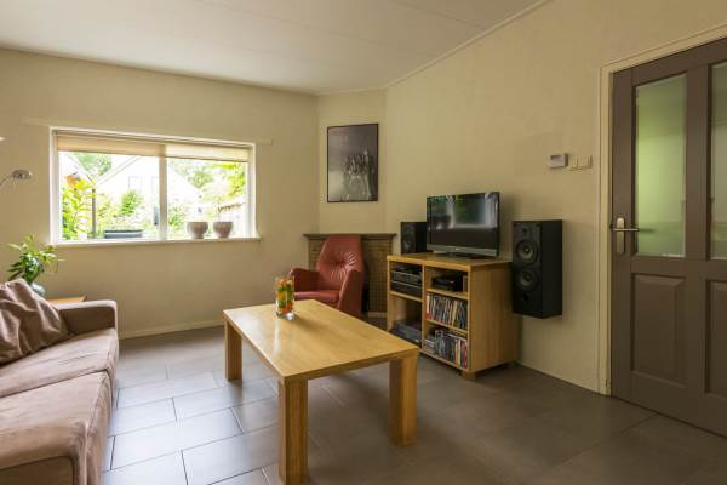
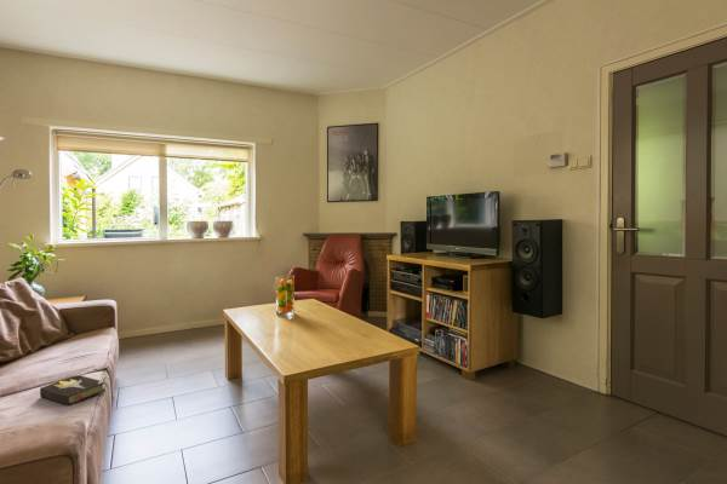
+ hardback book [39,374,107,407]
